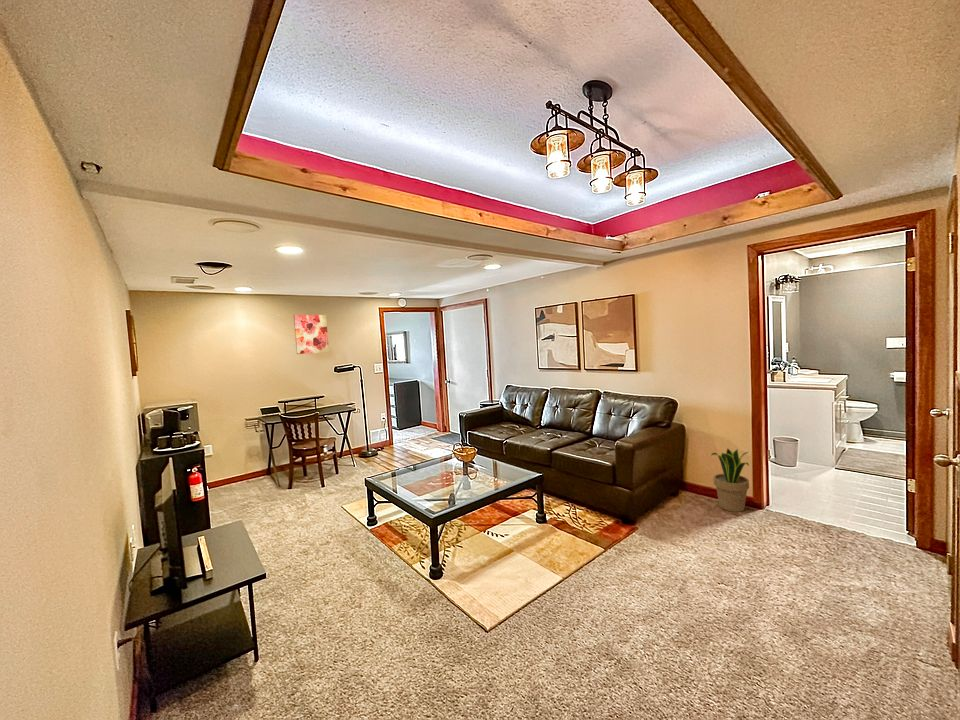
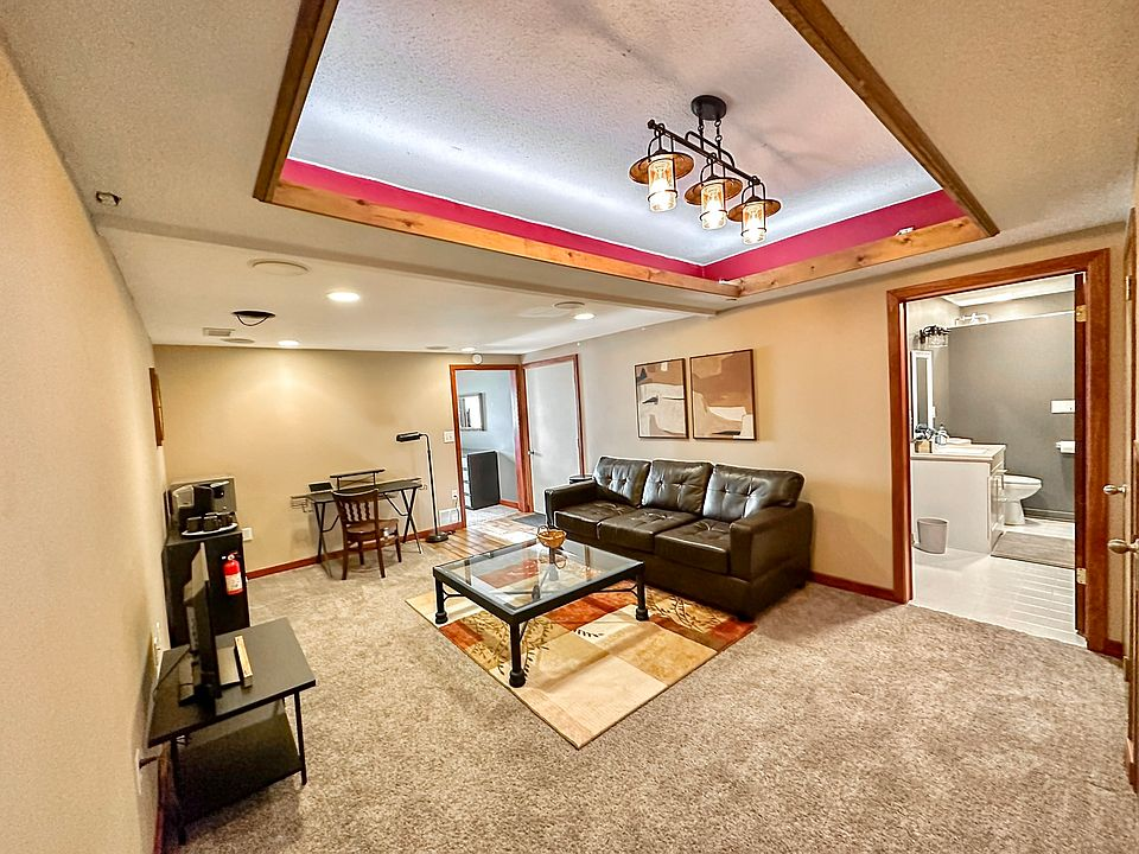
- potted plant [710,448,750,513]
- wall art [293,314,330,355]
